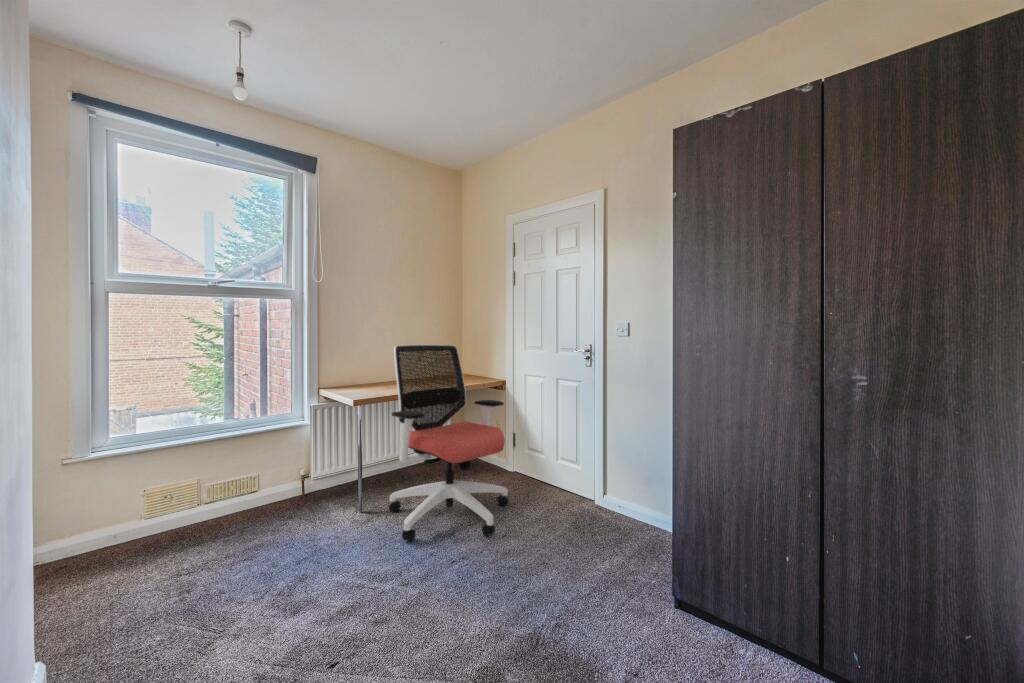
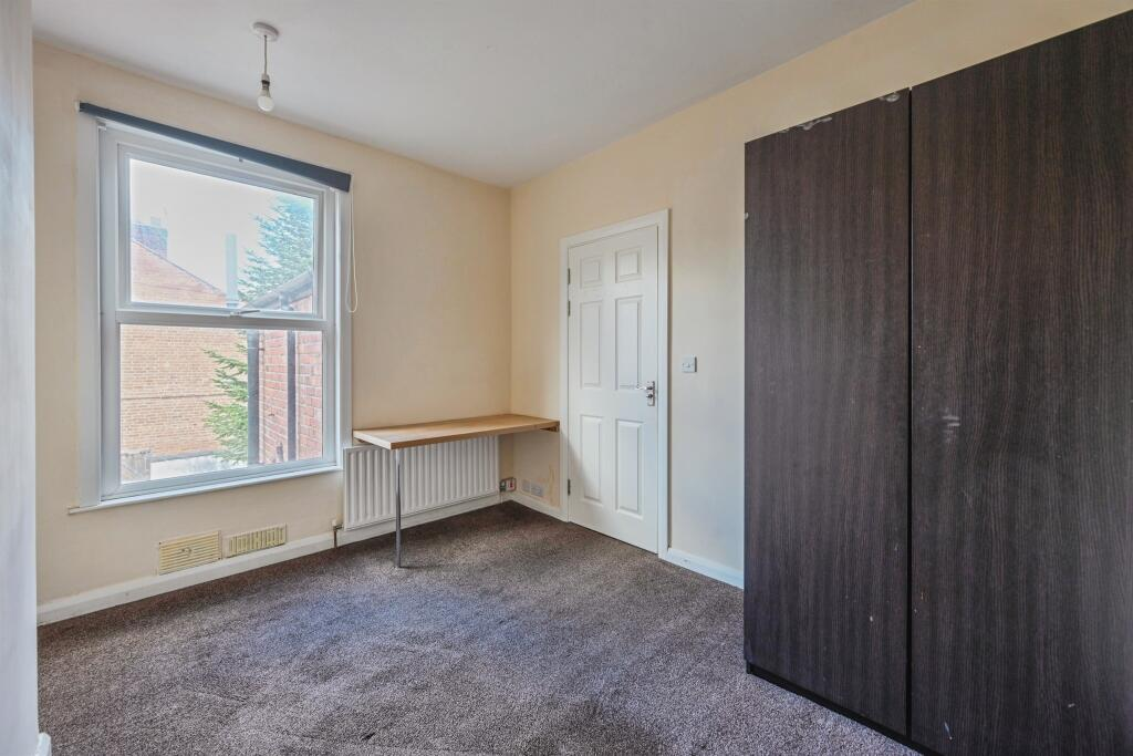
- office chair [388,344,509,542]
